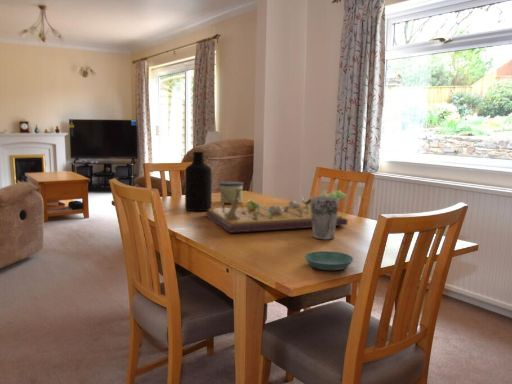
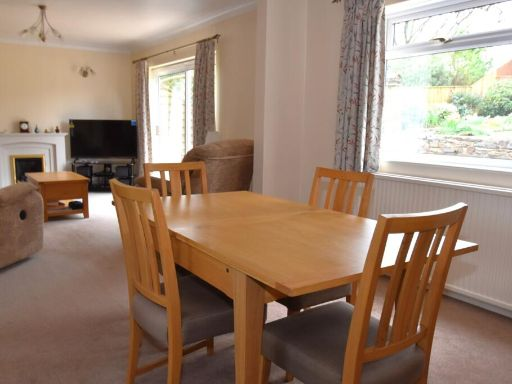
- cup [309,196,340,240]
- gameboard [205,188,349,234]
- bottle [184,151,212,212]
- saucer [304,250,354,271]
- candle [219,181,245,204]
